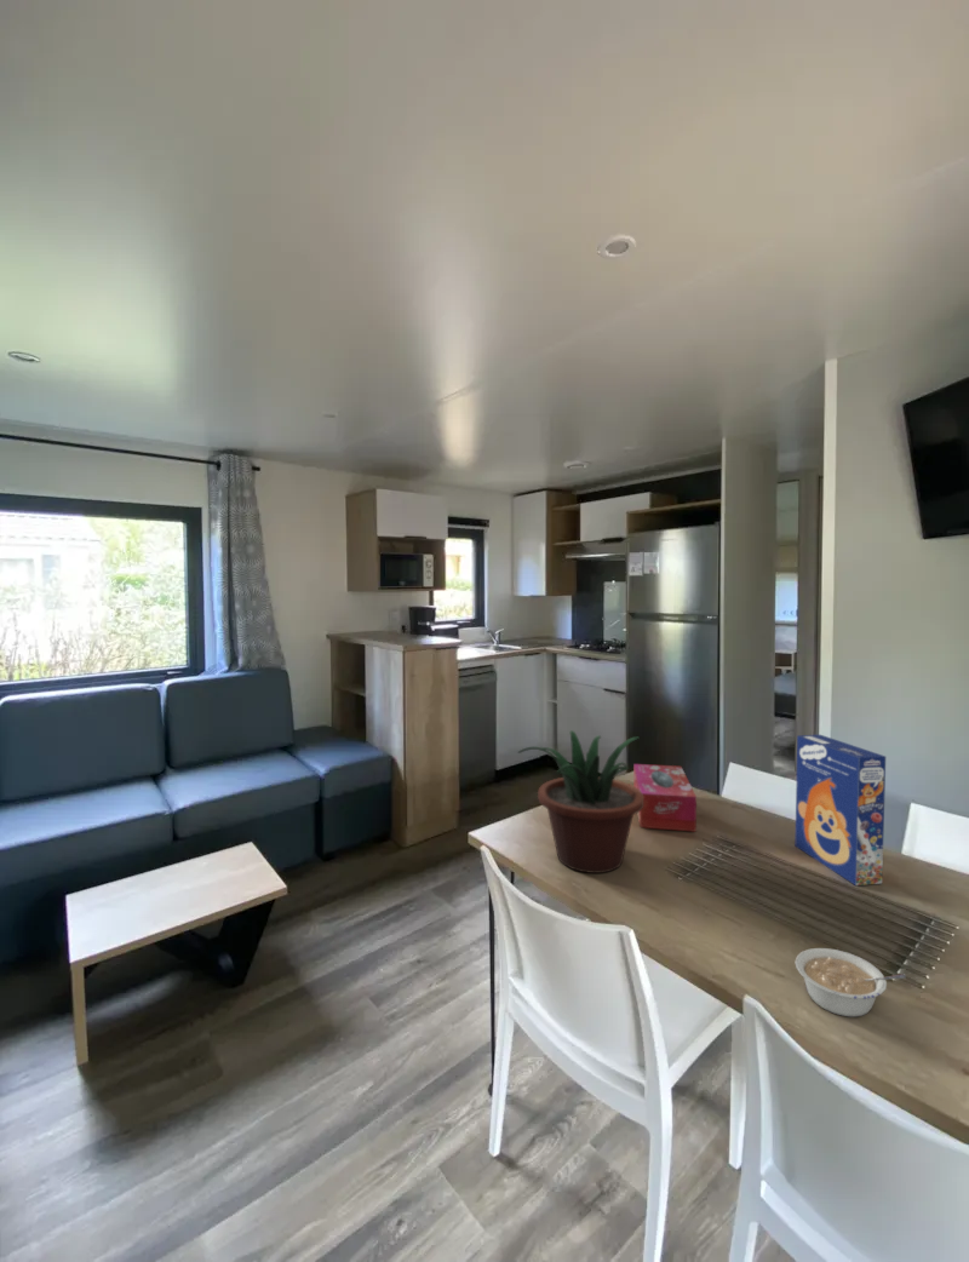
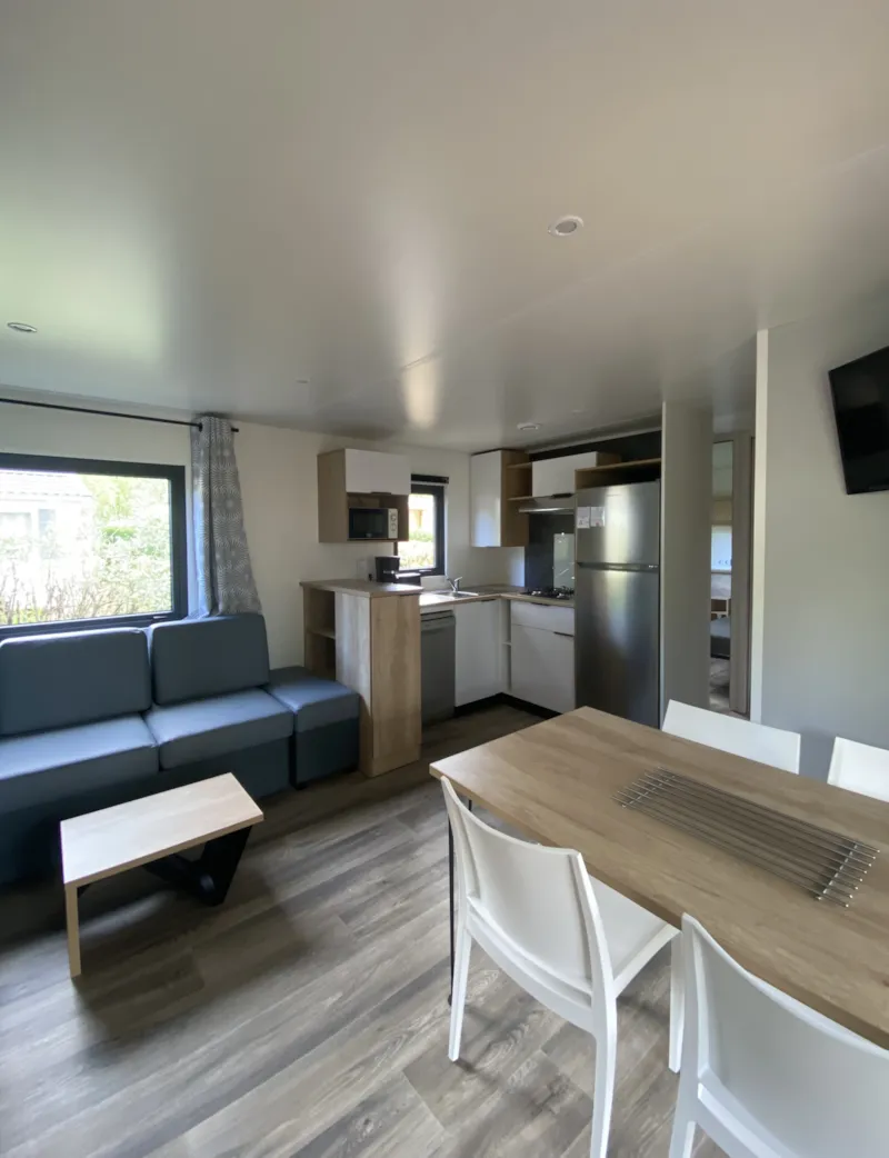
- tissue box [632,763,698,833]
- potted plant [516,729,643,874]
- legume [795,947,907,1017]
- cereal box [795,734,887,887]
